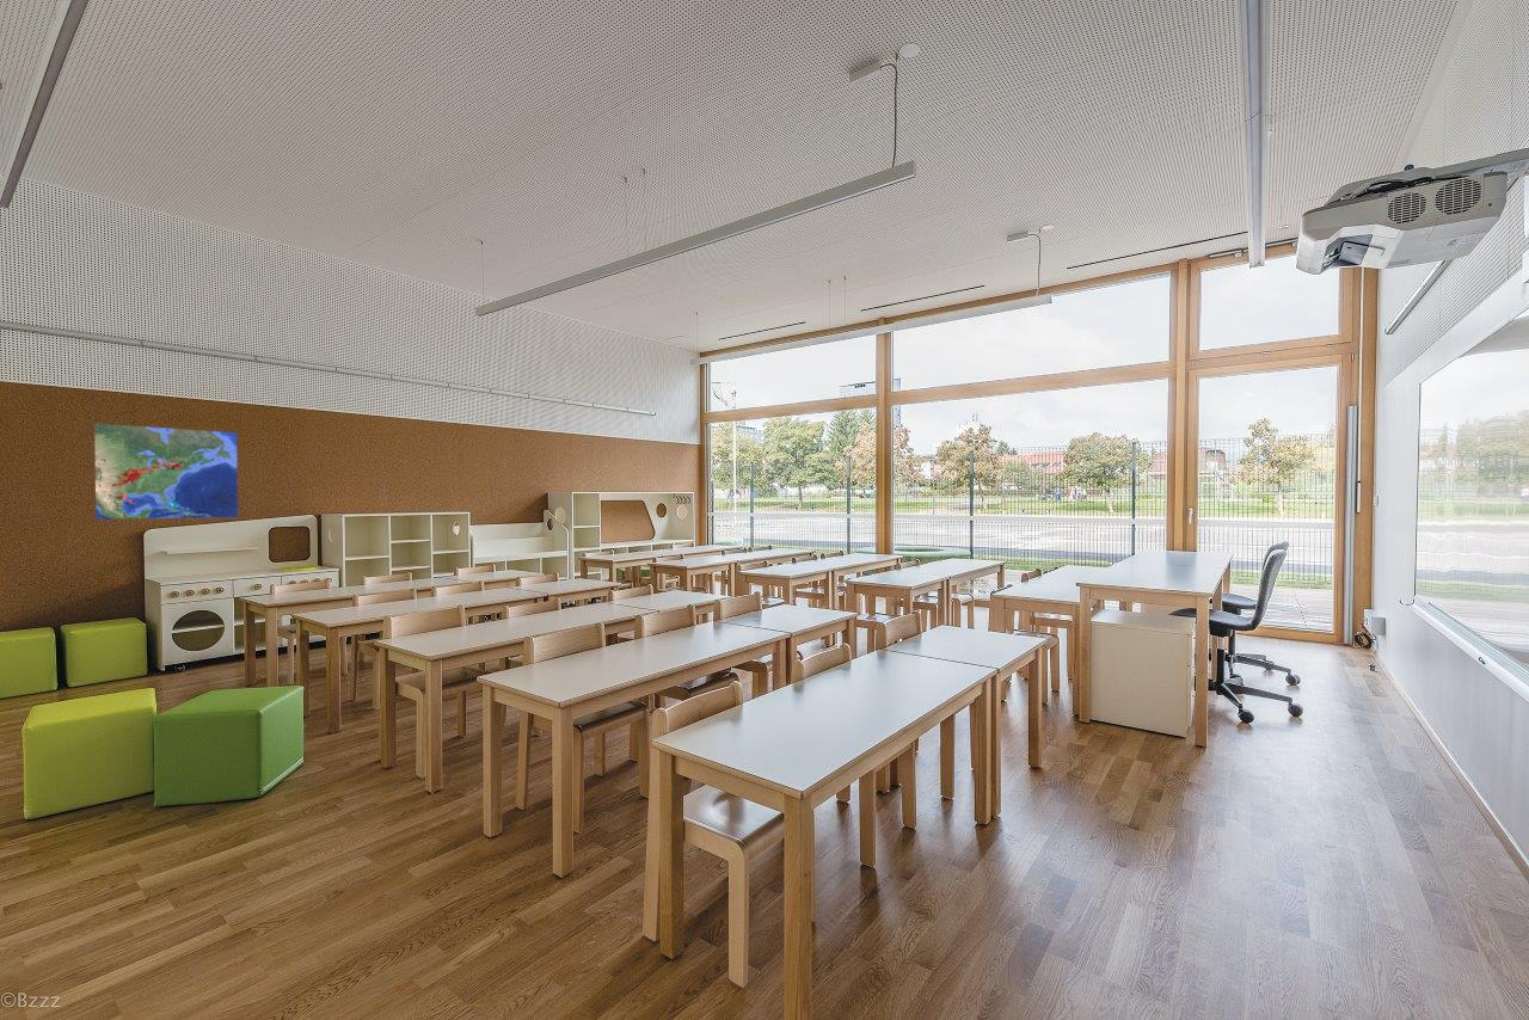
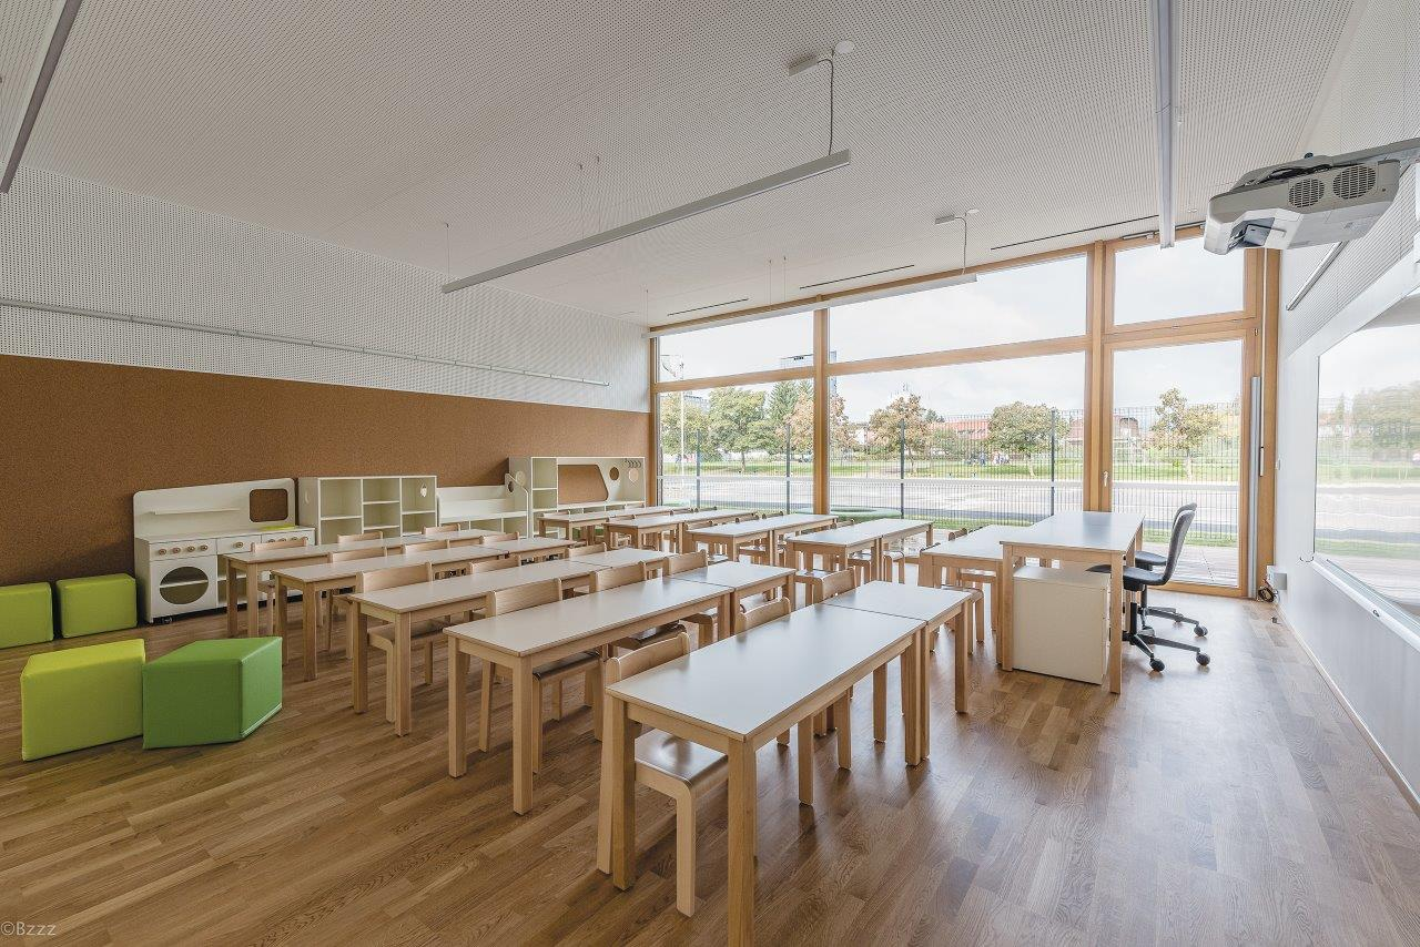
- map [93,423,239,521]
